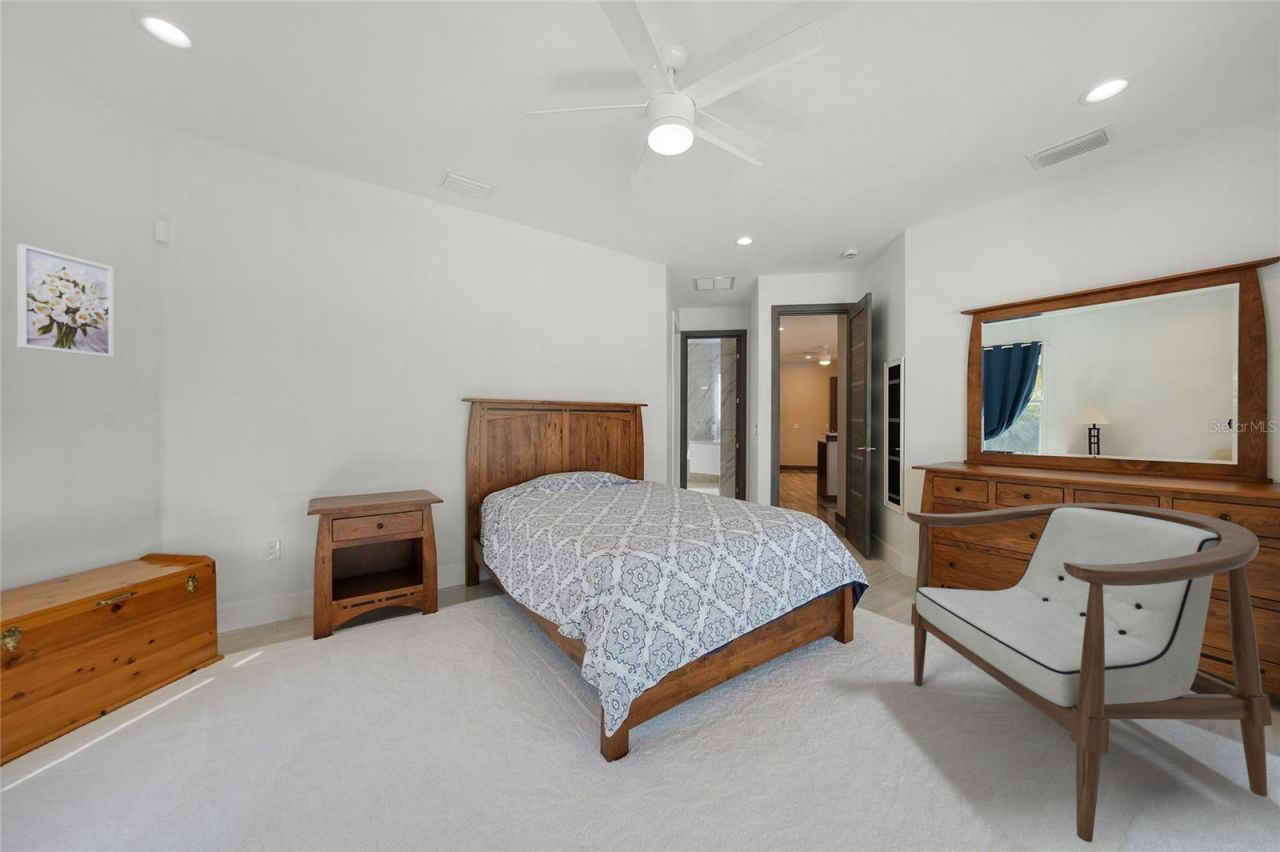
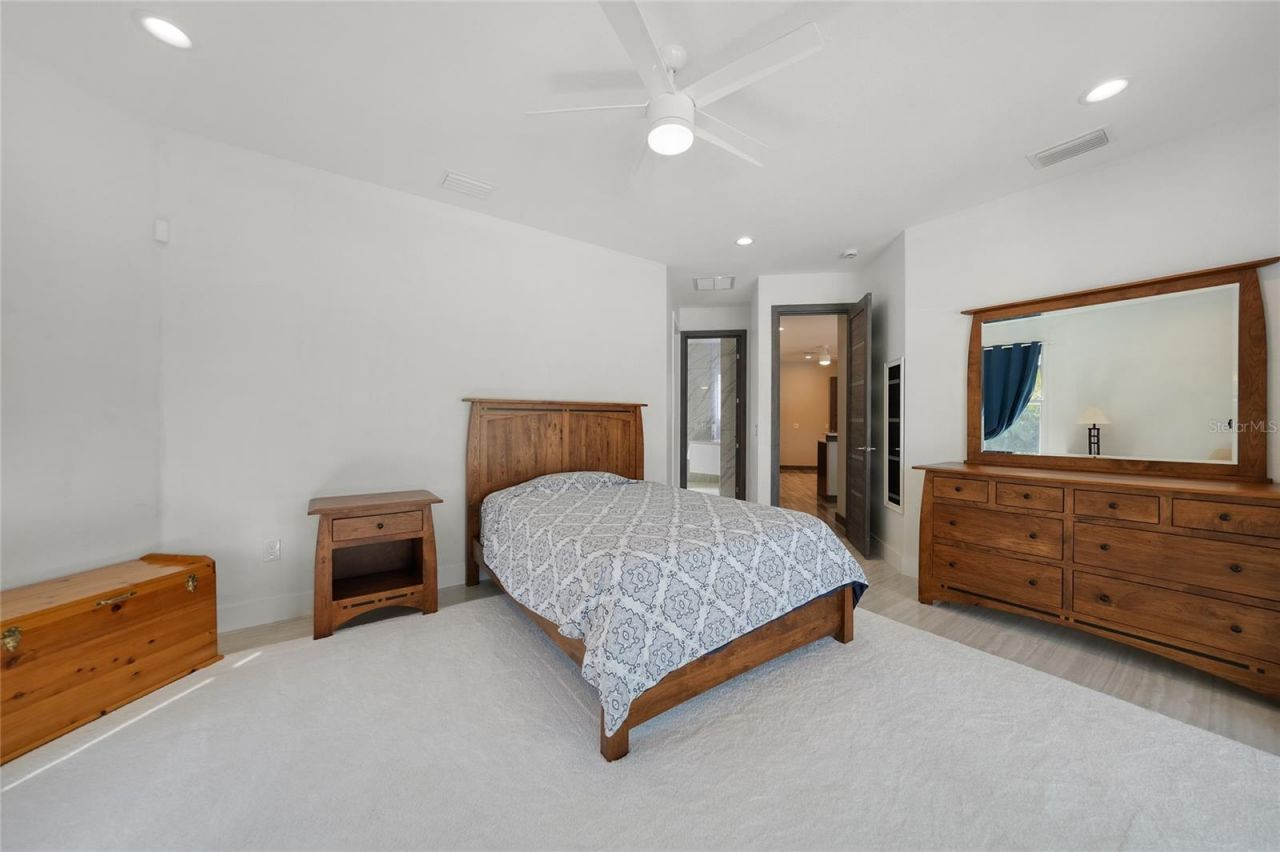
- armchair [906,502,1273,843]
- wall art [16,243,114,358]
